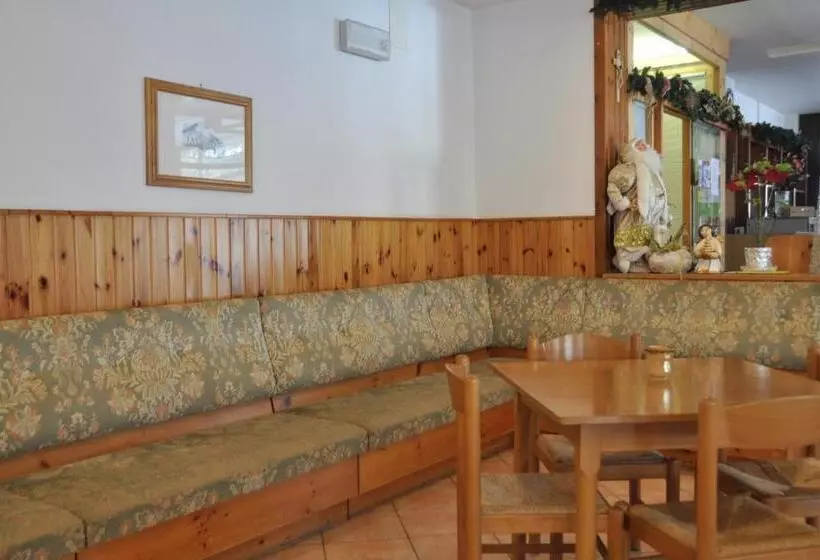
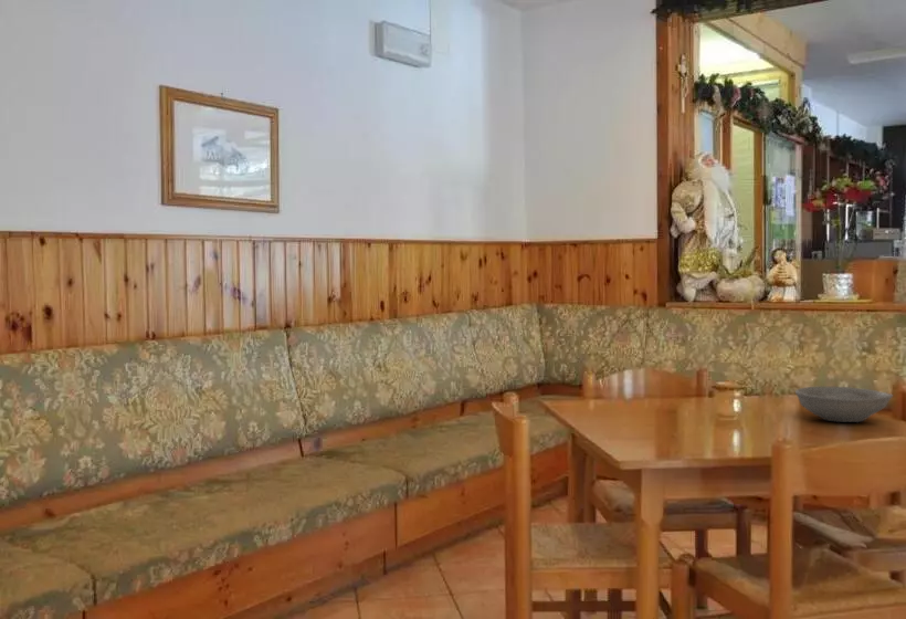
+ bowl [794,386,894,423]
